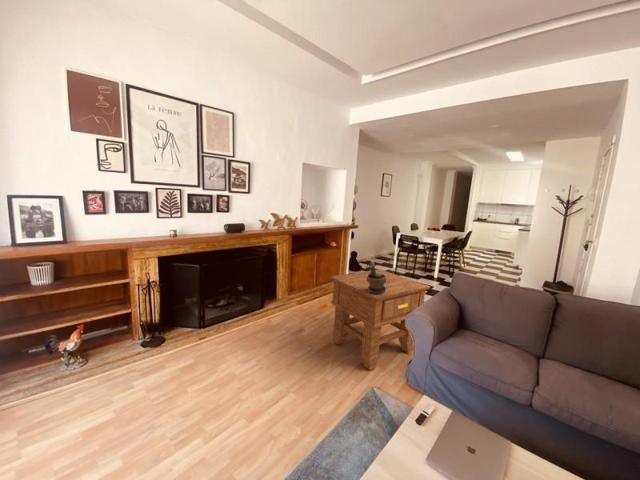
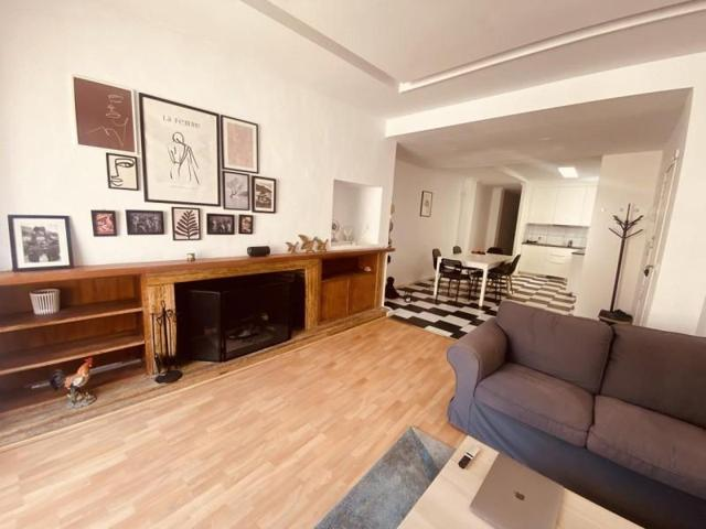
- potted plant [367,259,387,294]
- side table [329,269,431,371]
